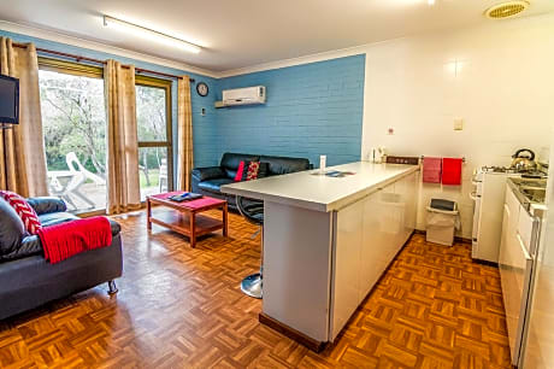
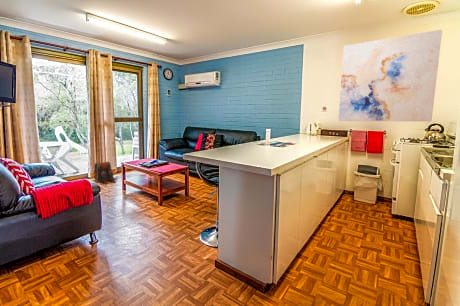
+ wall art [338,29,443,122]
+ backpack [93,161,116,185]
